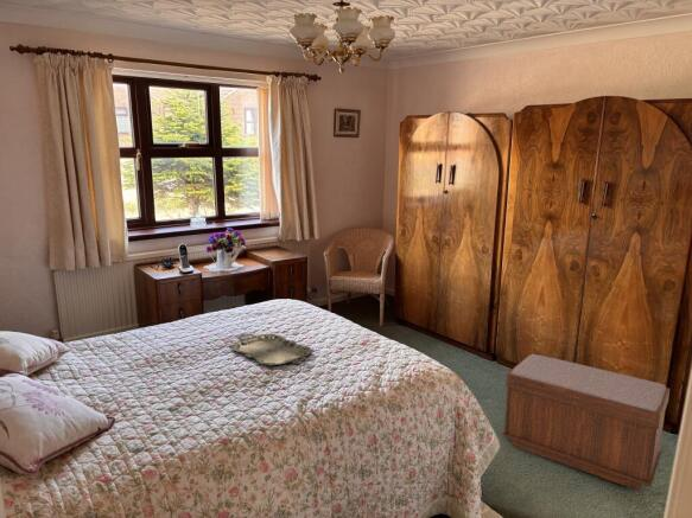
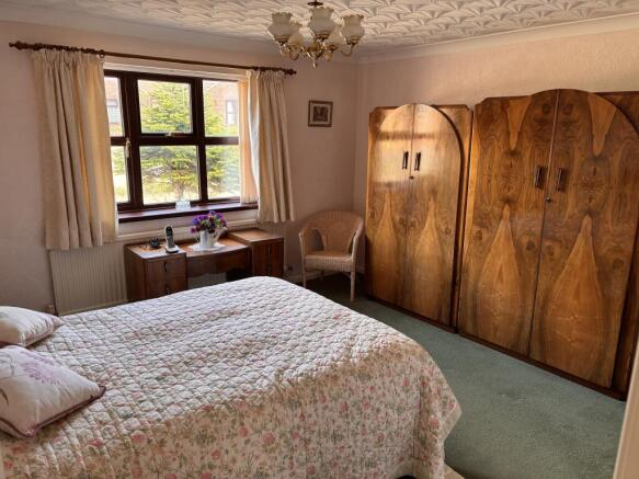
- serving tray [228,333,315,366]
- bench [502,353,671,492]
